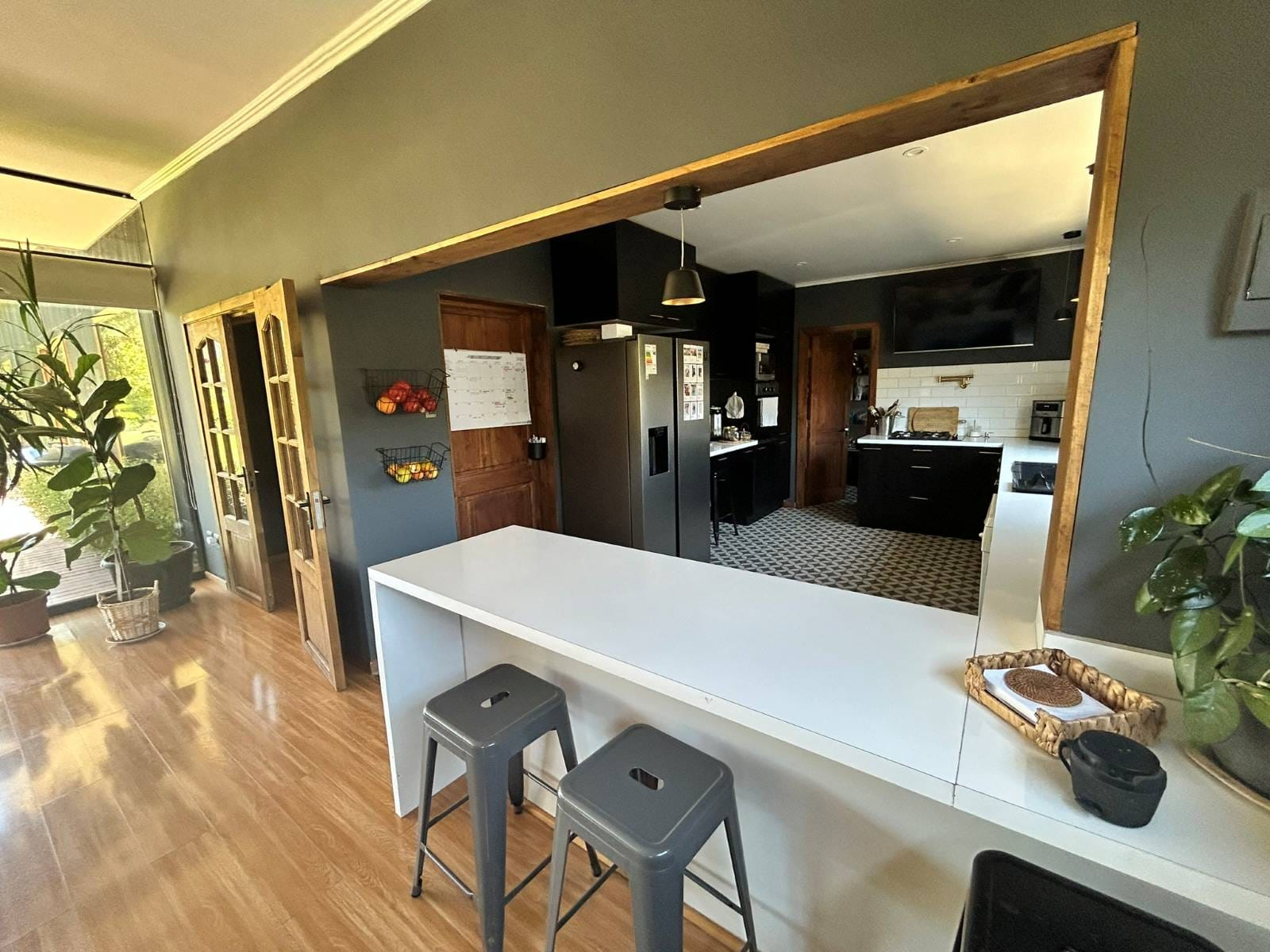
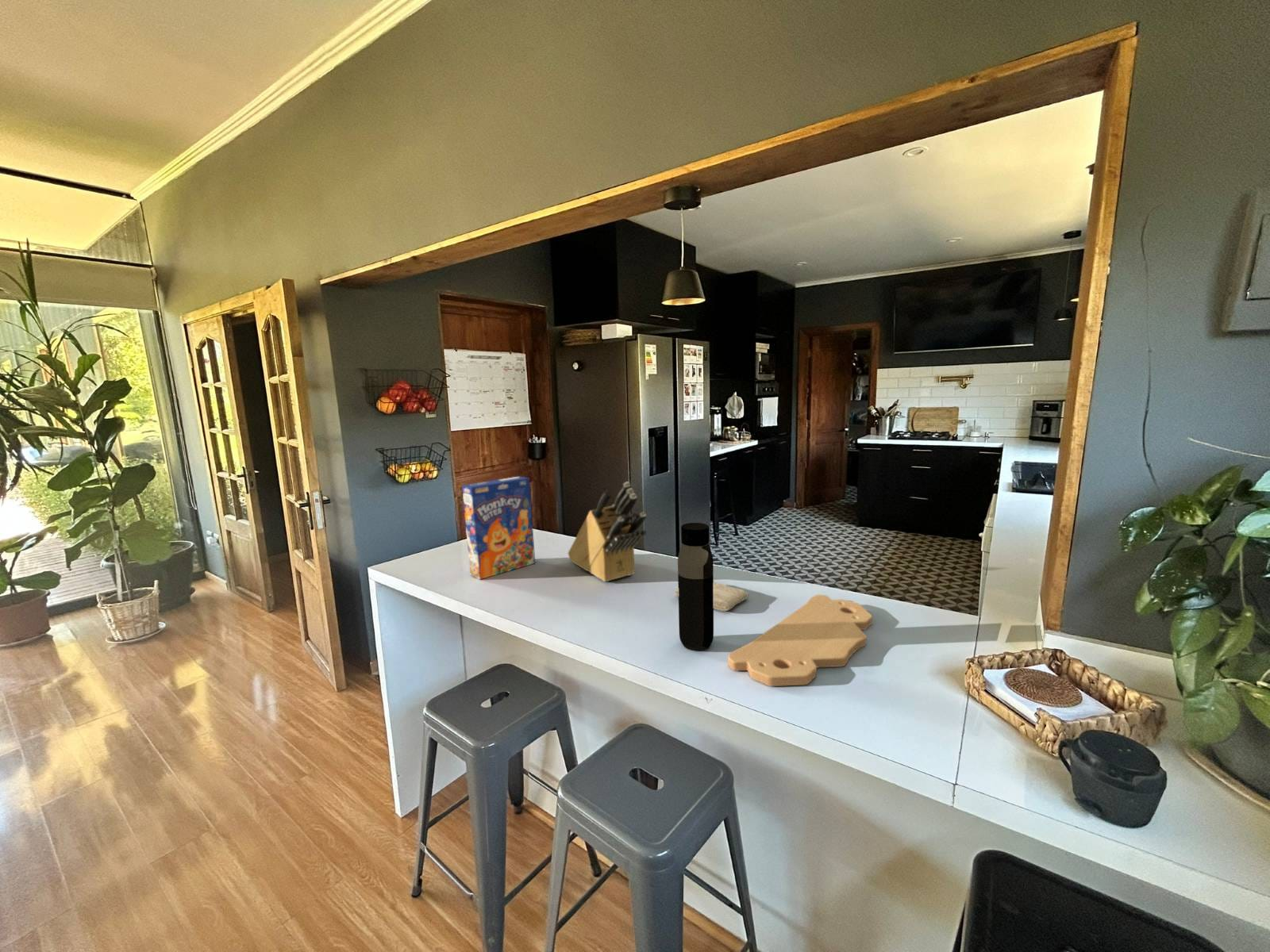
+ washcloth [674,582,749,612]
+ knife block [568,481,647,582]
+ water bottle [677,522,714,651]
+ cutting board [727,593,873,687]
+ cereal box [461,475,536,581]
